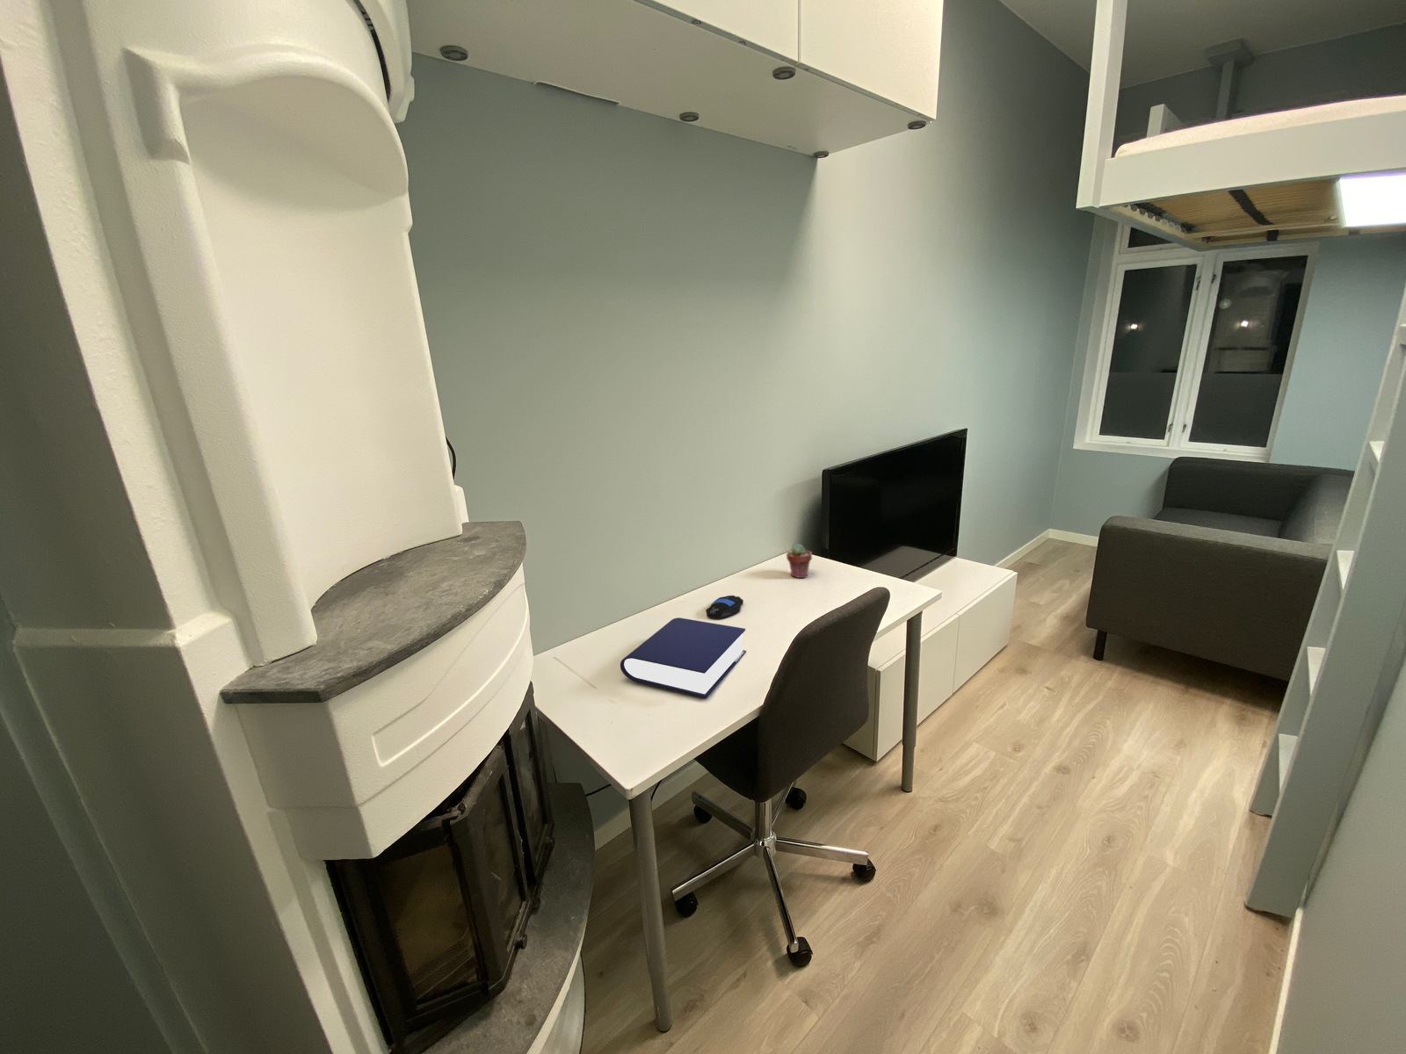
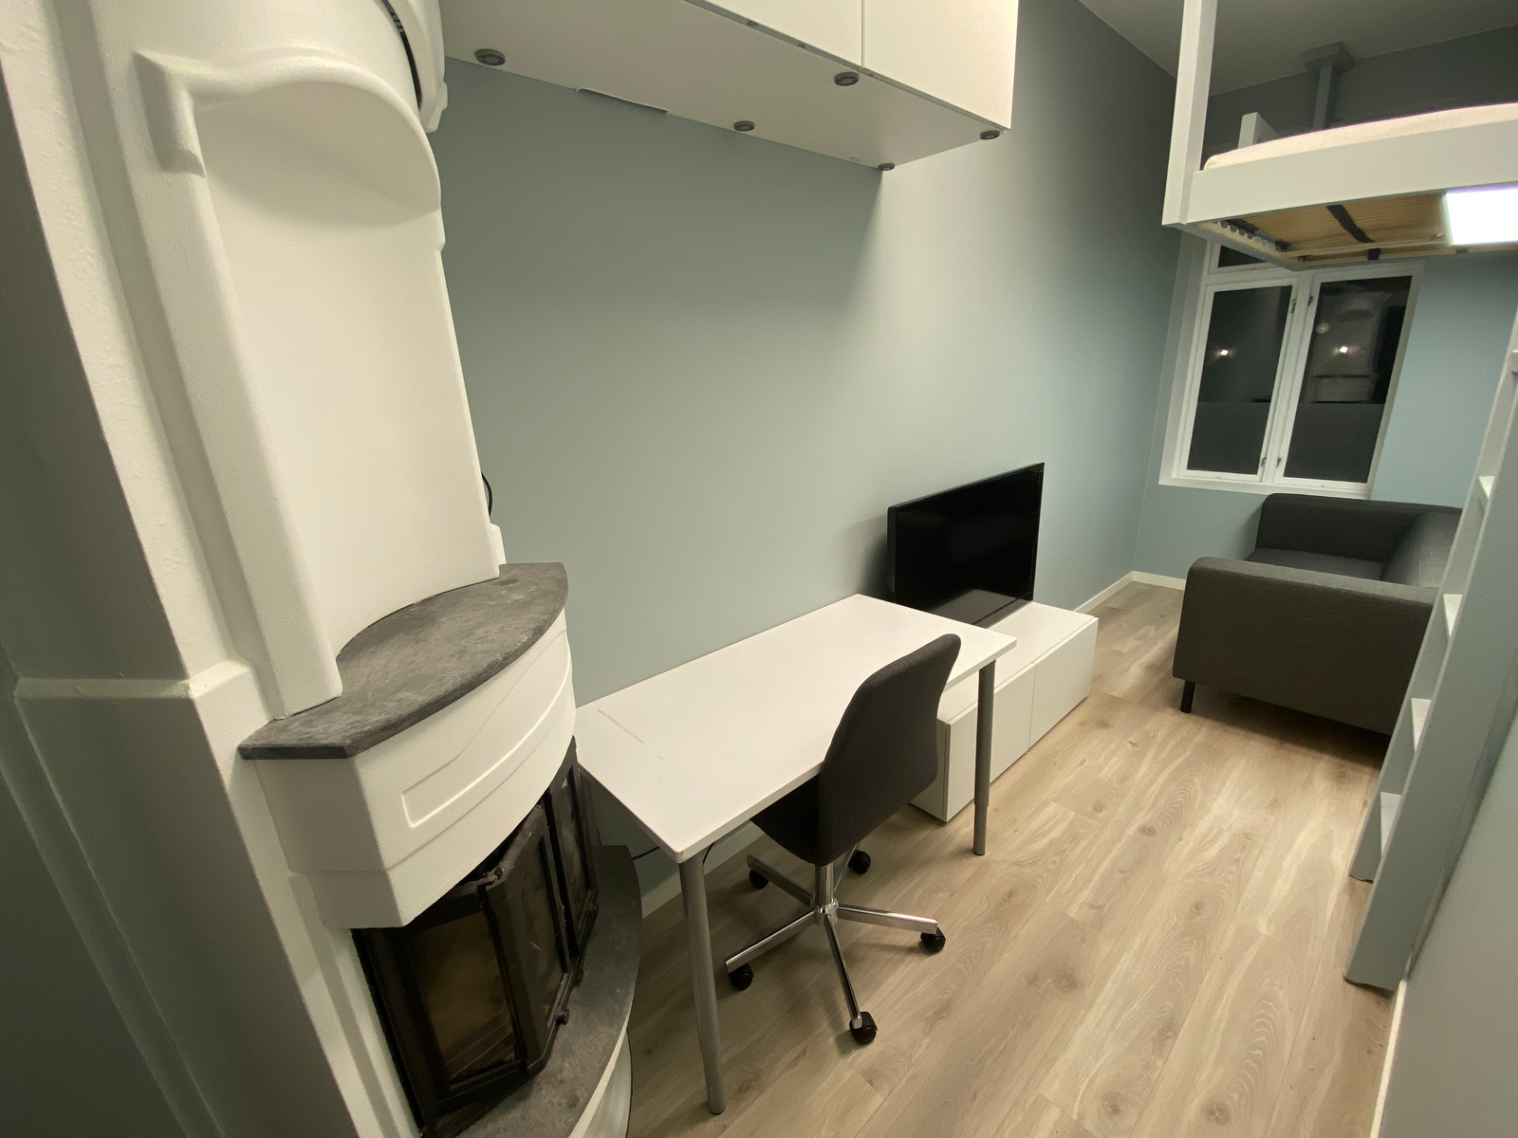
- potted succulent [786,542,813,579]
- computer mouse [705,595,744,619]
- book [620,617,747,699]
